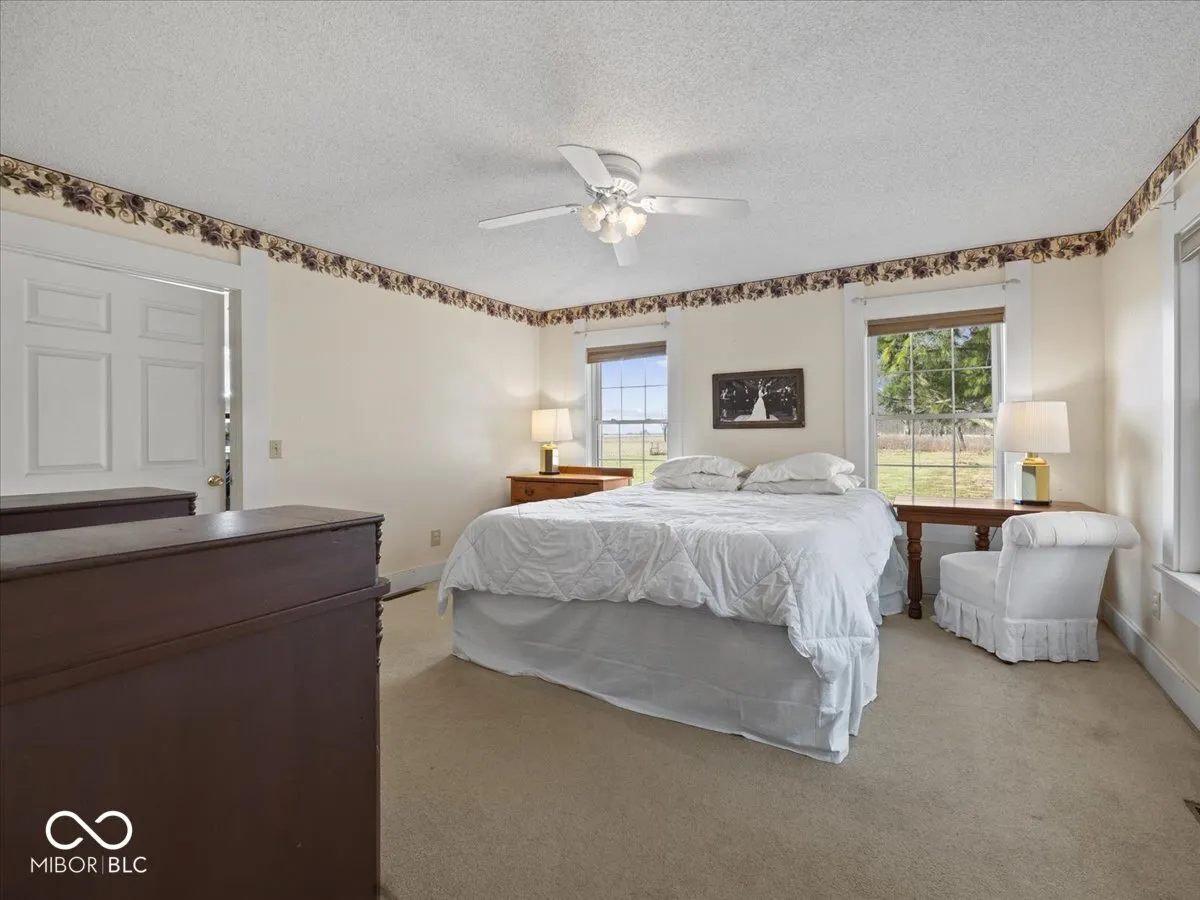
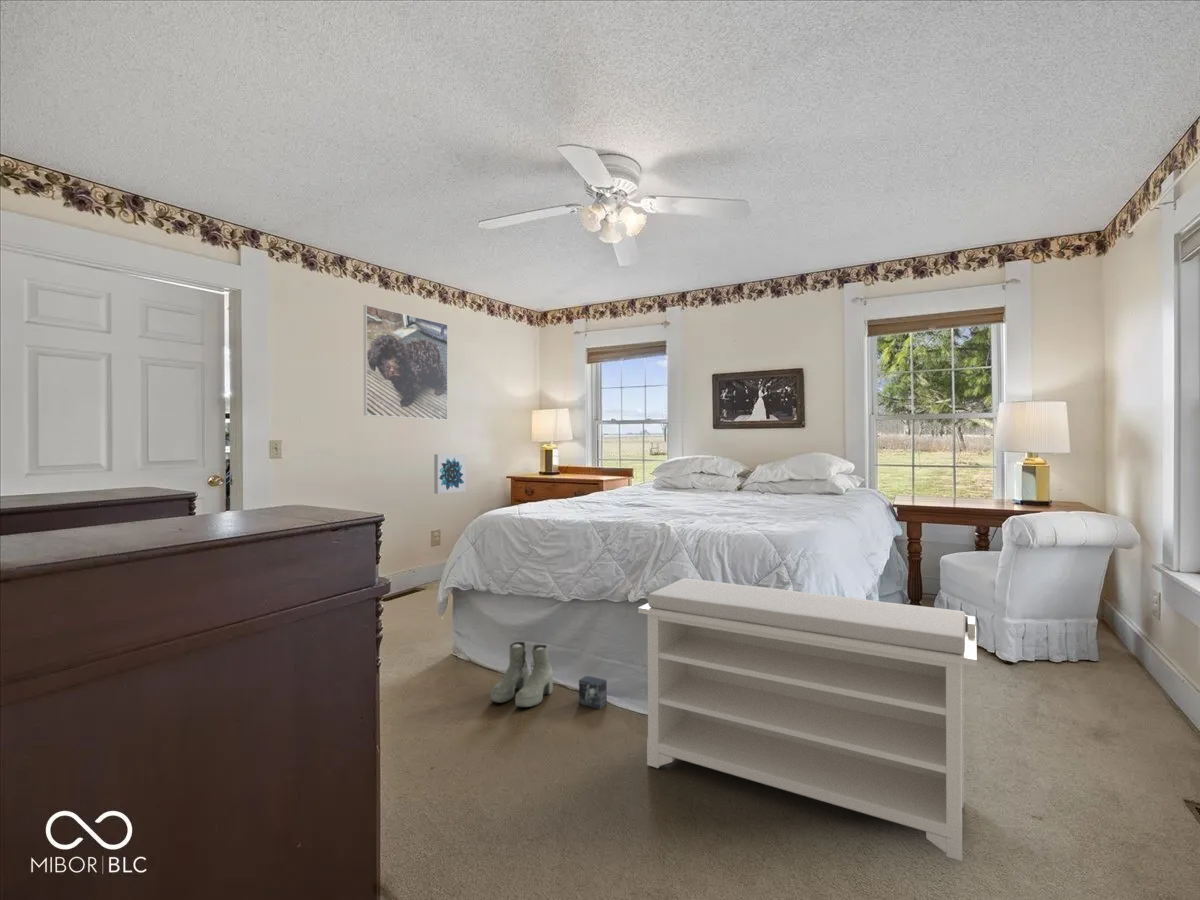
+ bench [637,577,978,862]
+ wall art [433,453,467,495]
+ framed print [363,304,449,421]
+ boots [490,641,554,708]
+ box [578,674,608,710]
